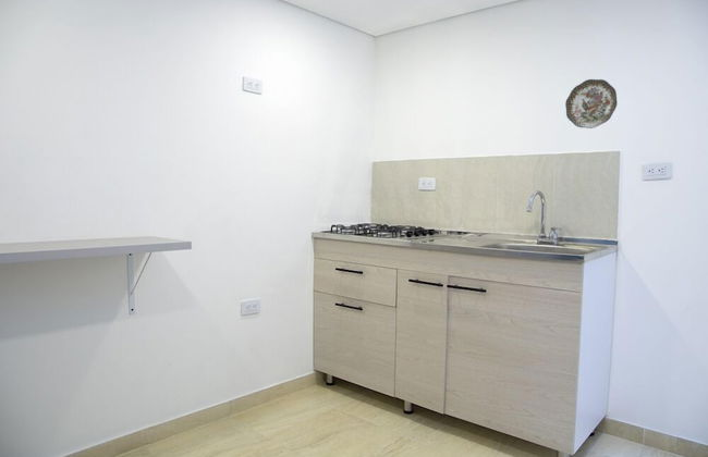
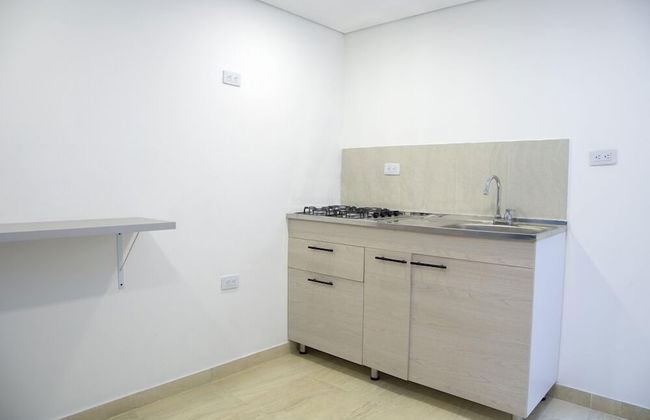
- decorative plate [564,78,619,129]
